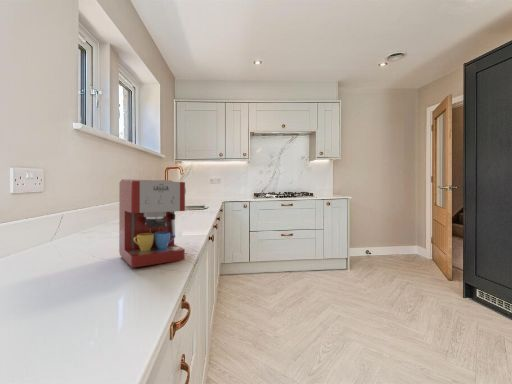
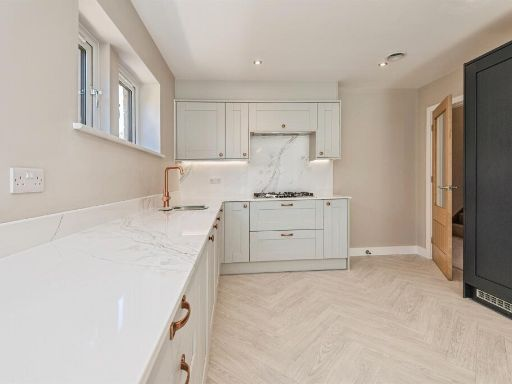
- coffee maker [118,178,187,268]
